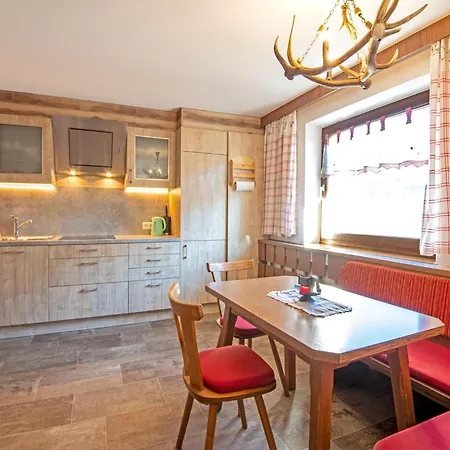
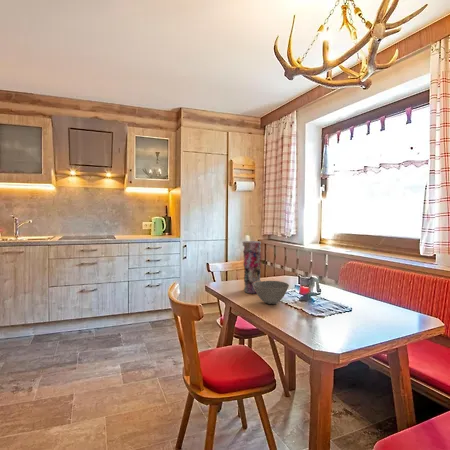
+ vase [241,240,262,294]
+ bowl [253,280,290,305]
